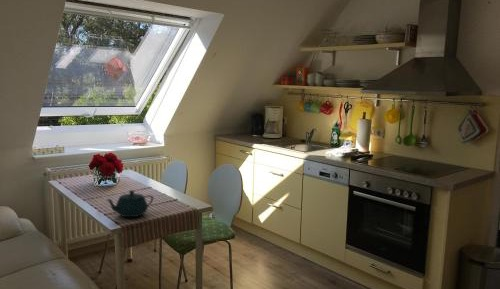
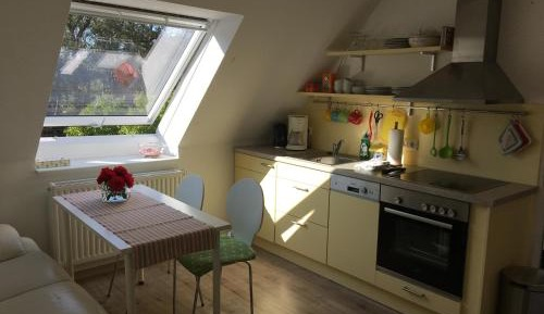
- teapot [105,189,154,218]
